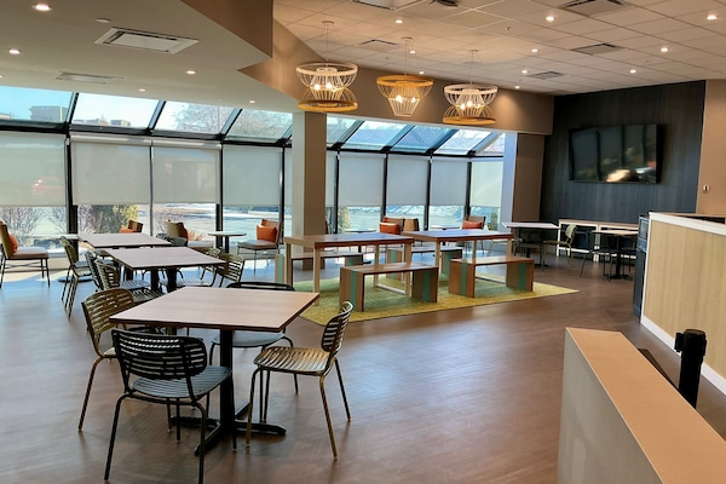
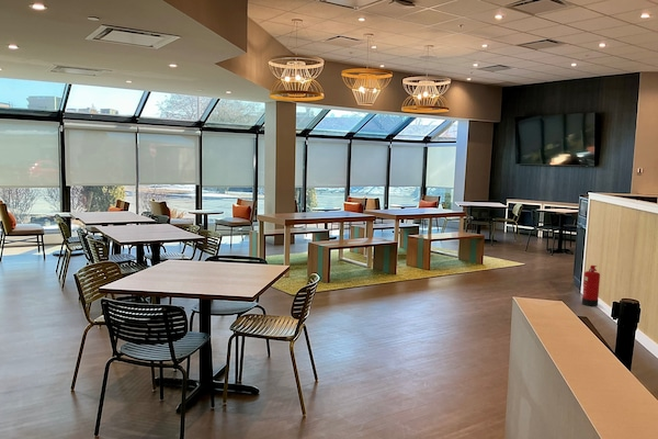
+ fire extinguisher [581,264,601,307]
